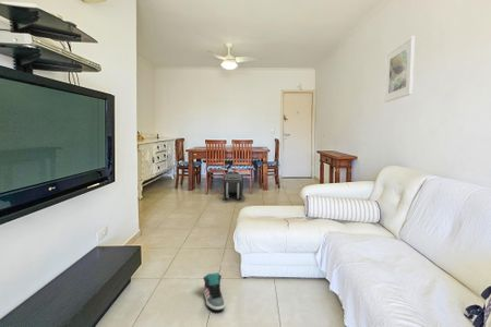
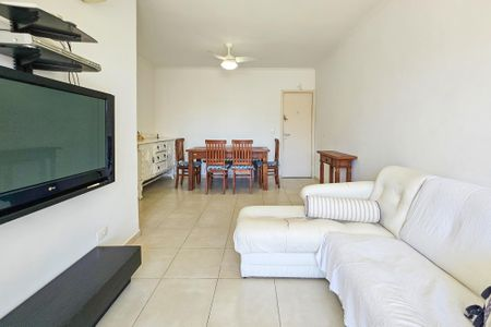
- sneaker [202,271,226,312]
- backpack [221,170,244,201]
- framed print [383,35,416,104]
